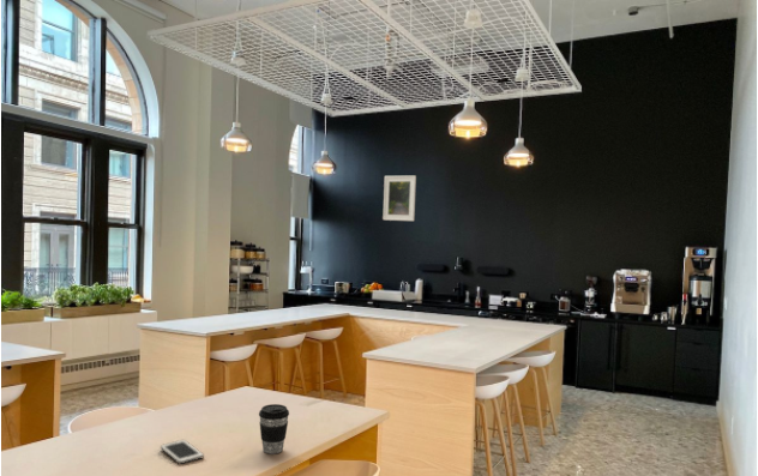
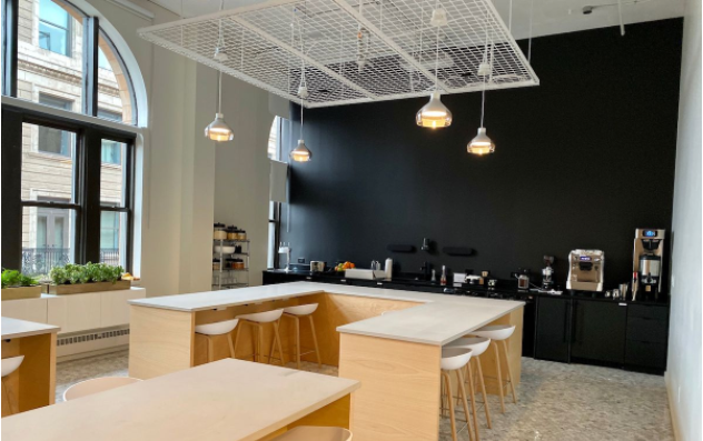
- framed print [381,175,417,222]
- coffee cup [258,403,290,454]
- cell phone [160,439,205,465]
